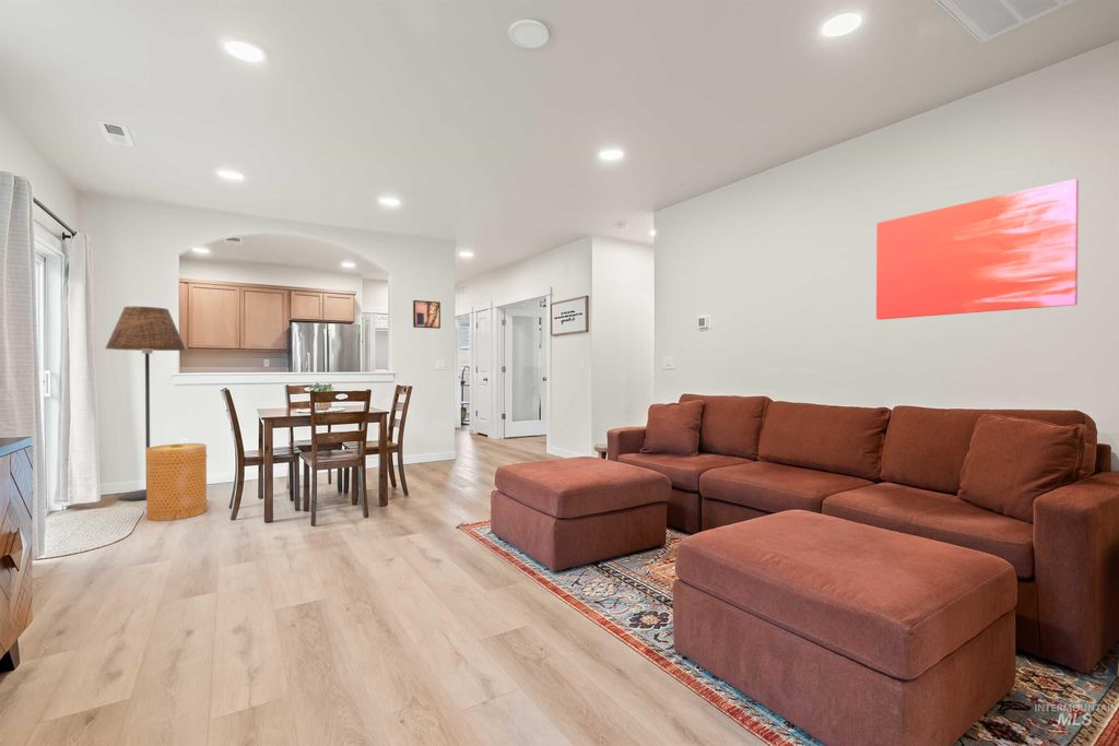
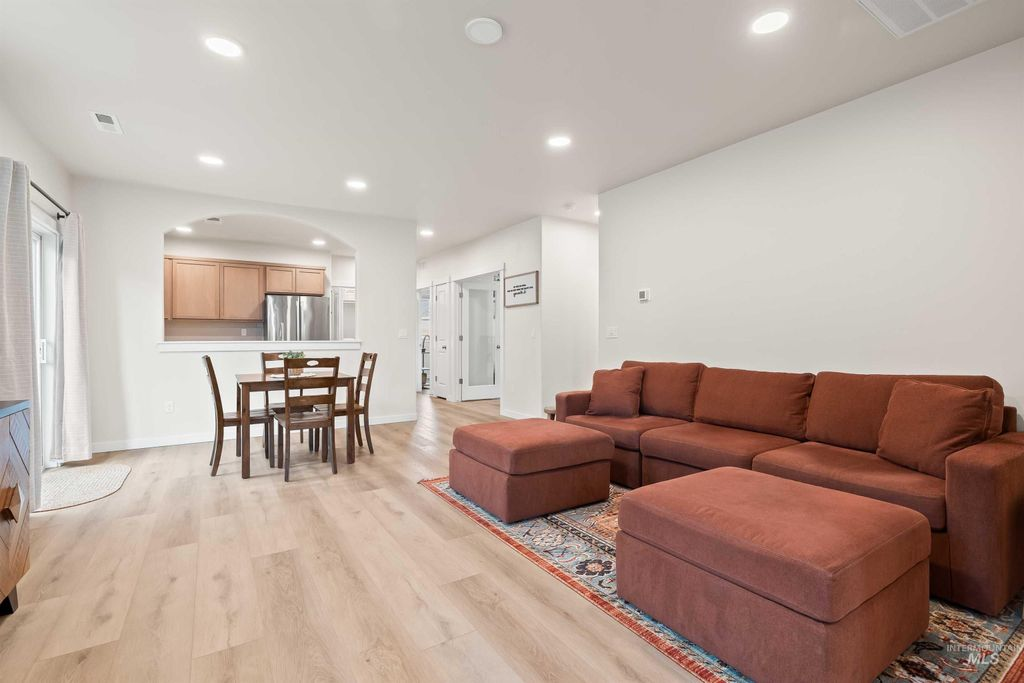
- floor lamp [104,305,187,502]
- wall art [875,178,1080,321]
- basket [144,442,209,522]
- wall art [412,299,441,330]
